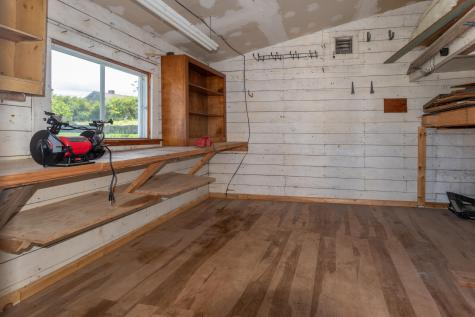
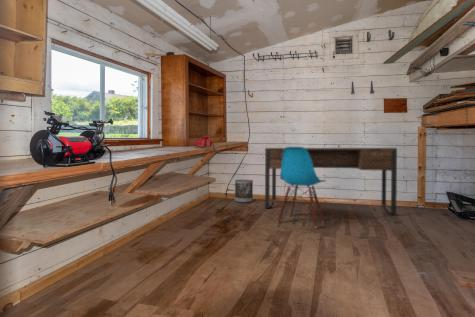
+ wastebasket [234,179,254,203]
+ chair [277,146,327,228]
+ desk [264,147,398,215]
